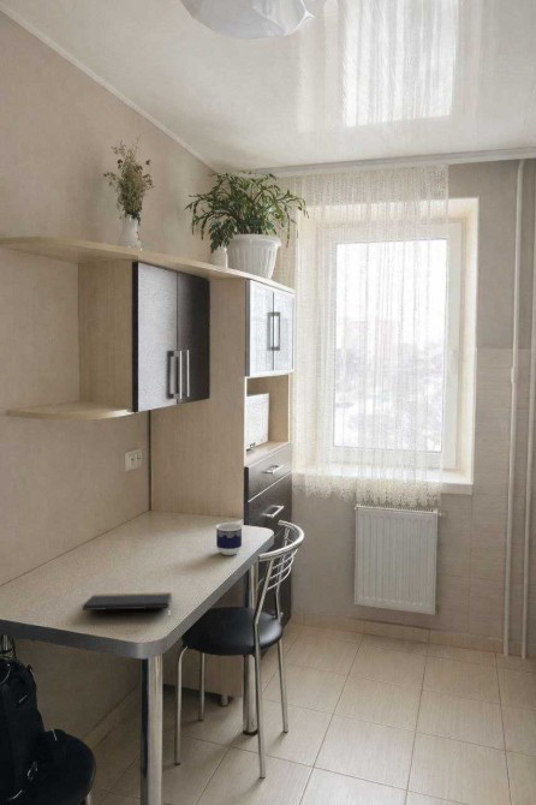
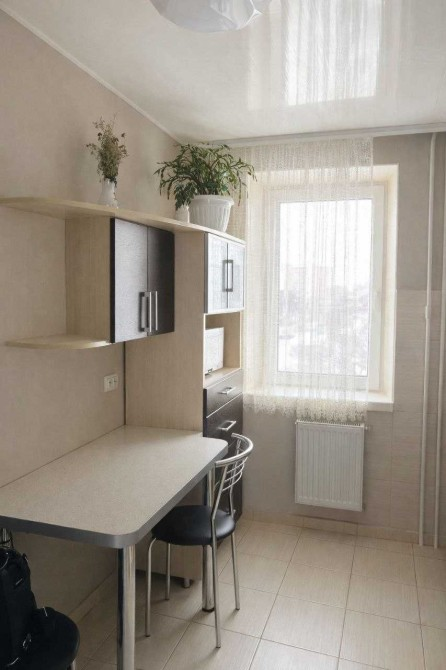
- cup [215,521,244,556]
- notepad [81,591,173,620]
